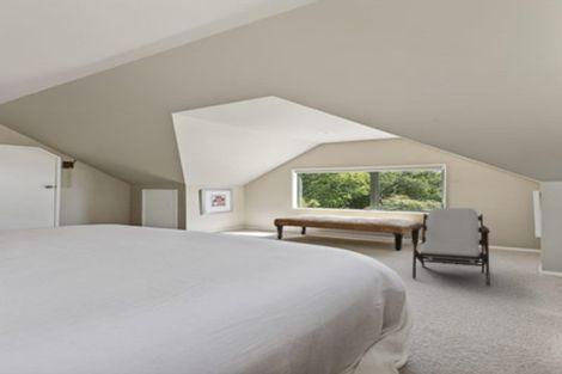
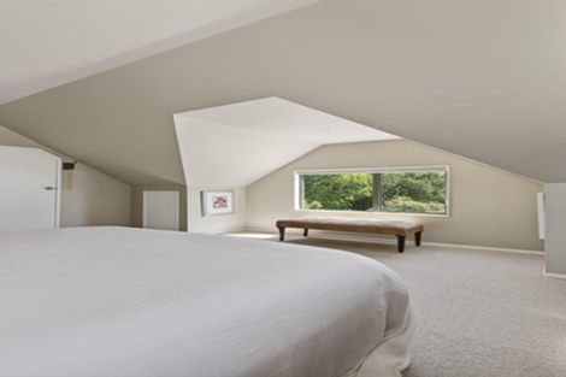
- armchair [410,207,491,287]
